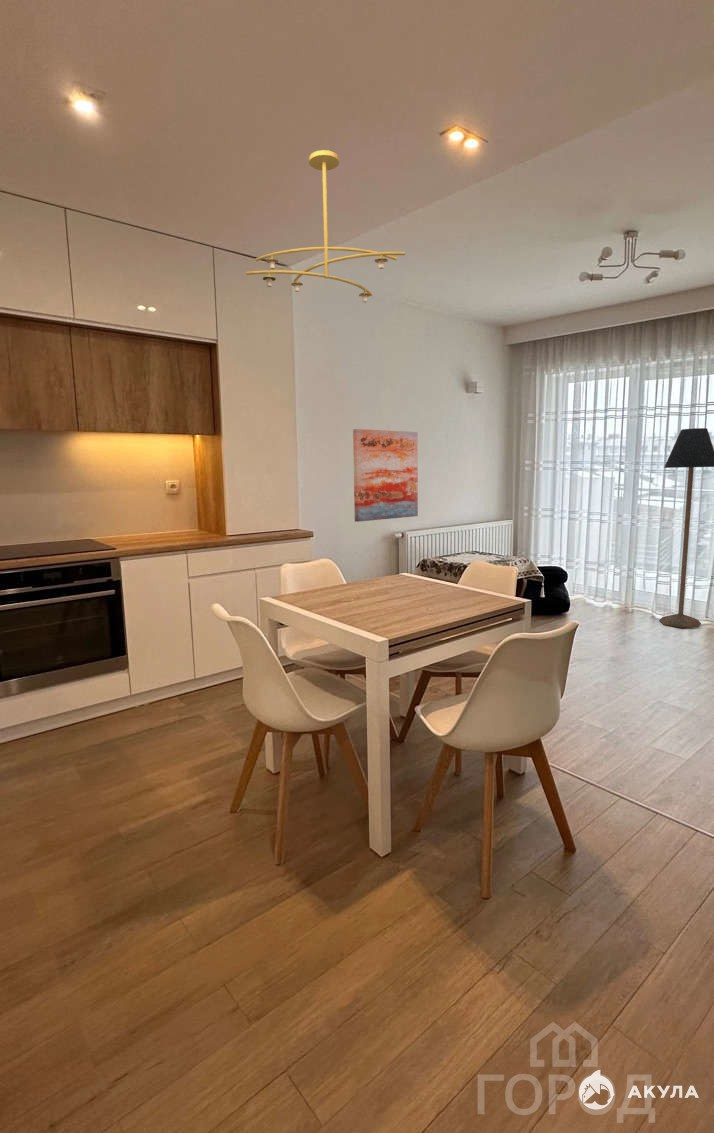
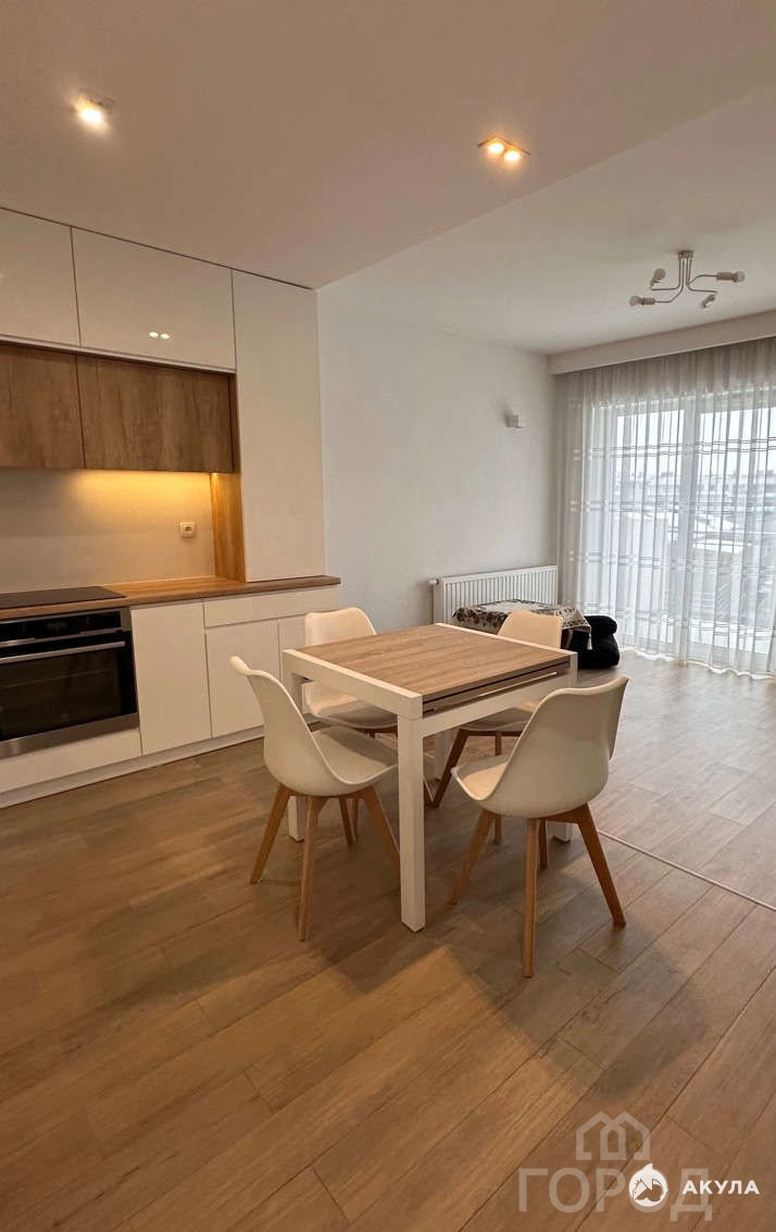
- floor lamp [658,427,714,629]
- ceiling light fixture [245,149,406,303]
- wall art [352,428,419,523]
